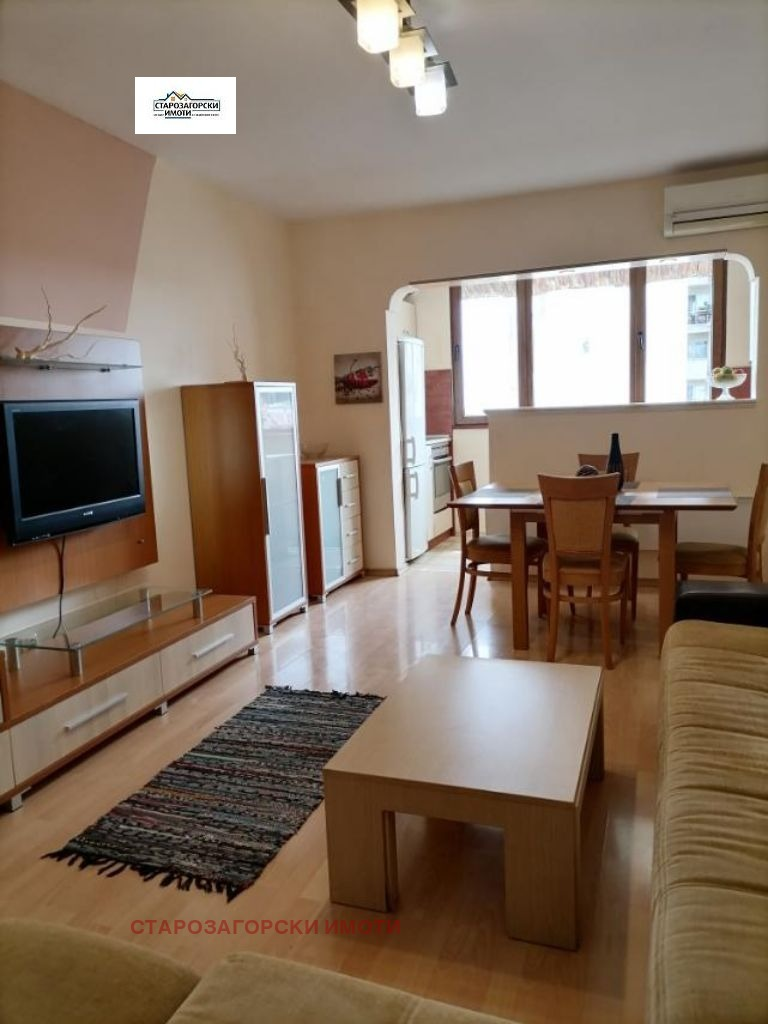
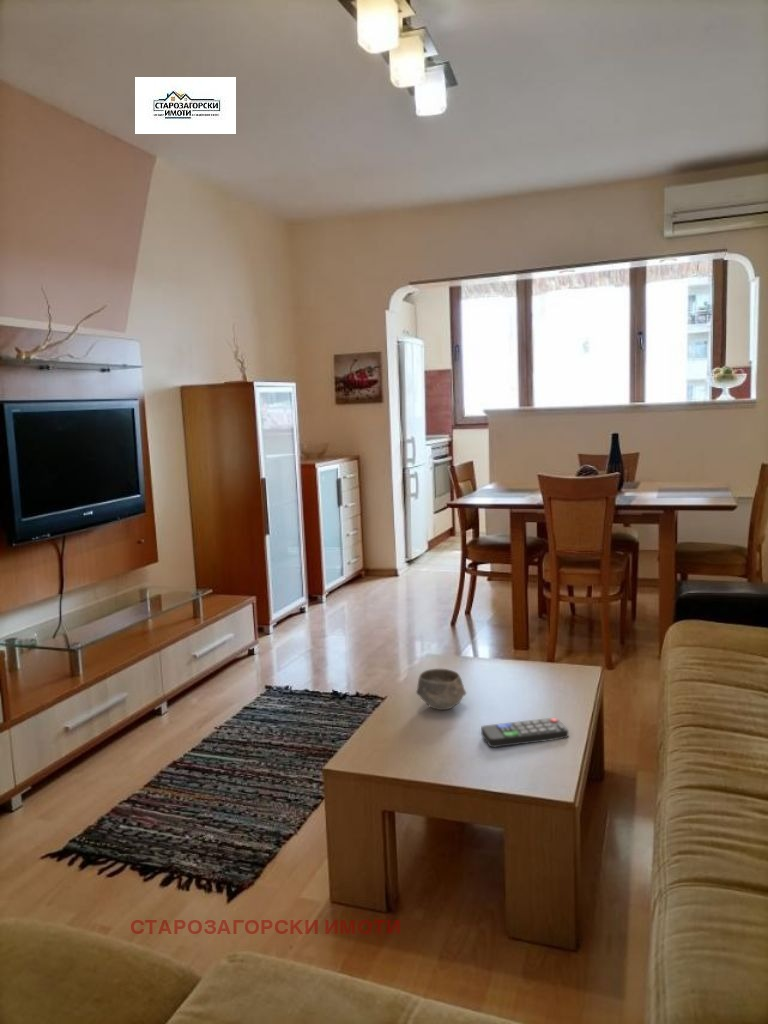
+ bowl [415,668,467,711]
+ remote control [480,717,569,748]
